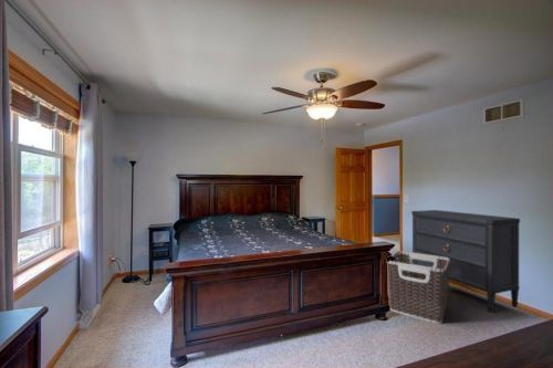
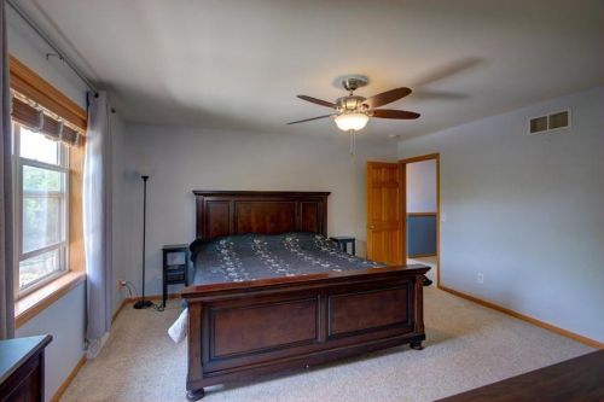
- dresser [410,209,521,314]
- clothes hamper [386,250,450,325]
